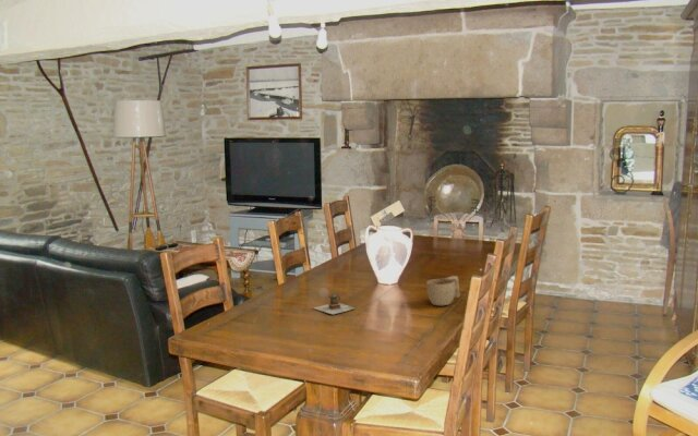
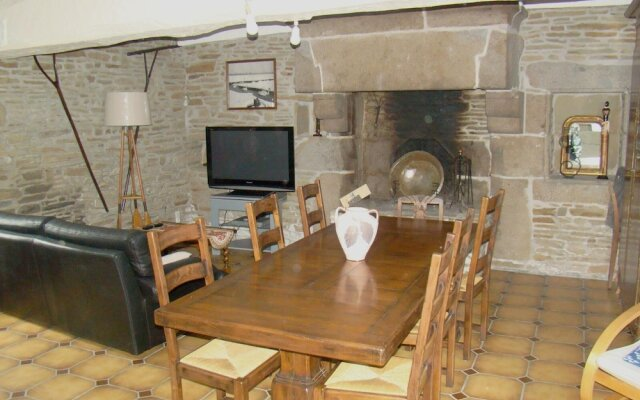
- teapot [312,292,356,316]
- cup [425,275,461,306]
